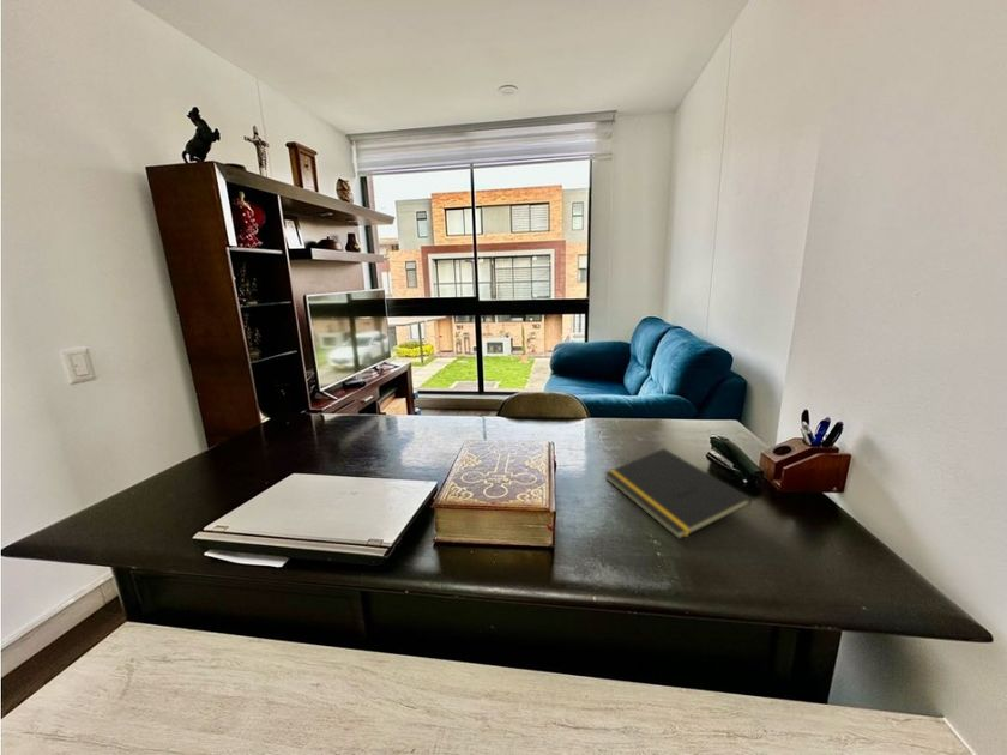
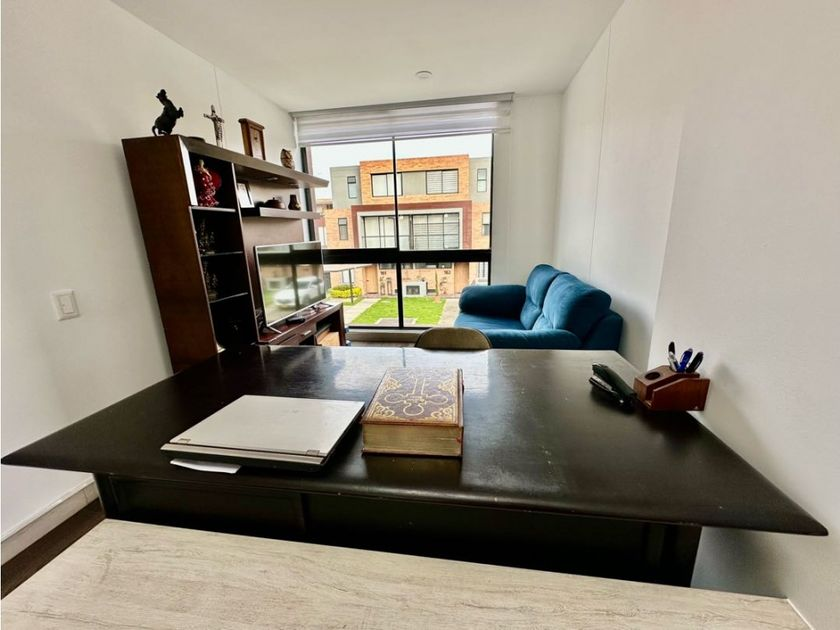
- notepad [604,447,753,540]
